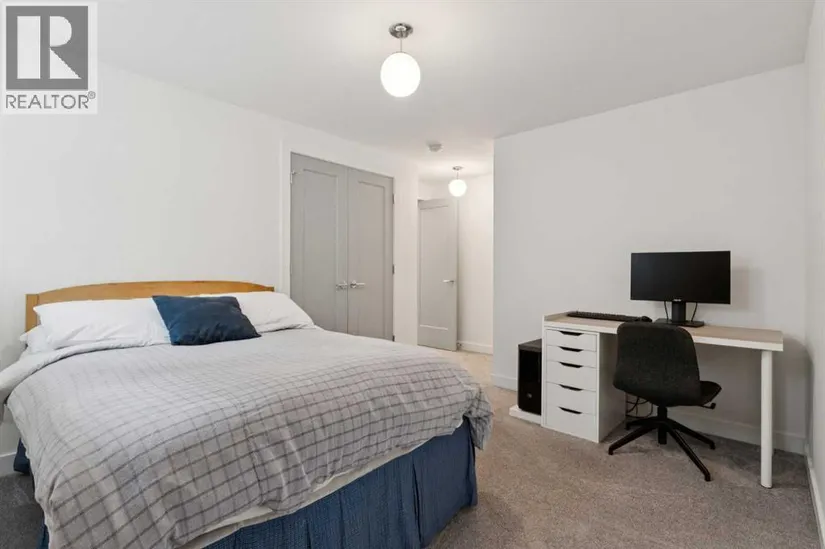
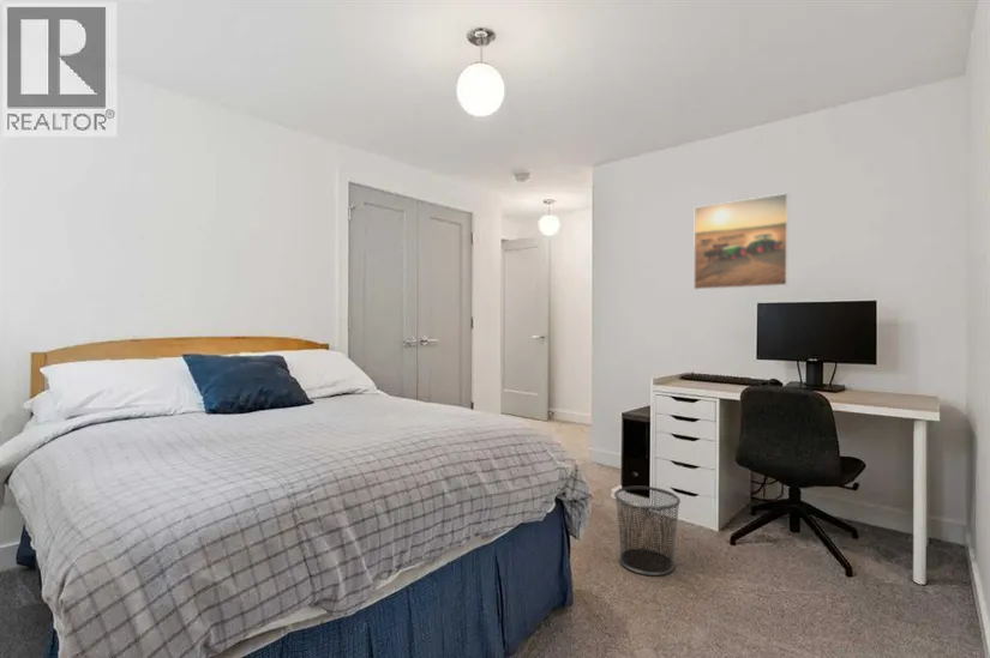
+ waste bin [613,485,682,576]
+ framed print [692,192,790,291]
